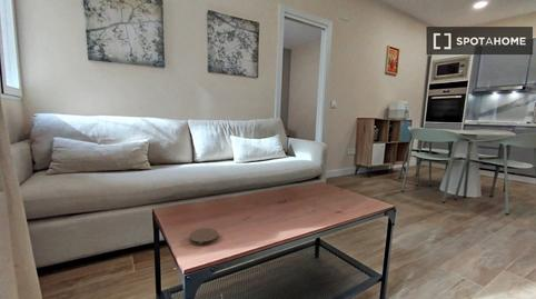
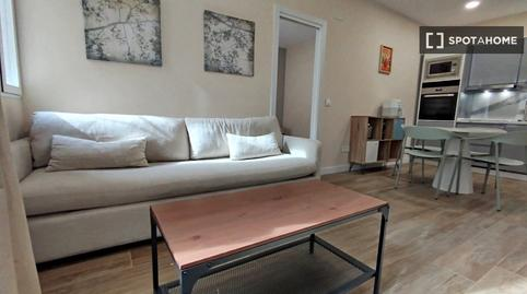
- coaster [188,227,219,247]
